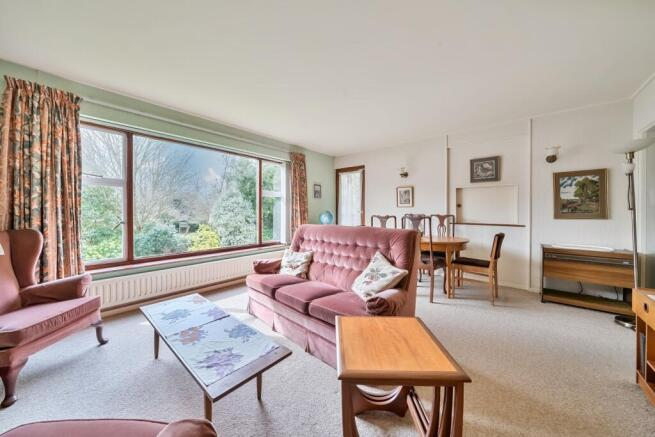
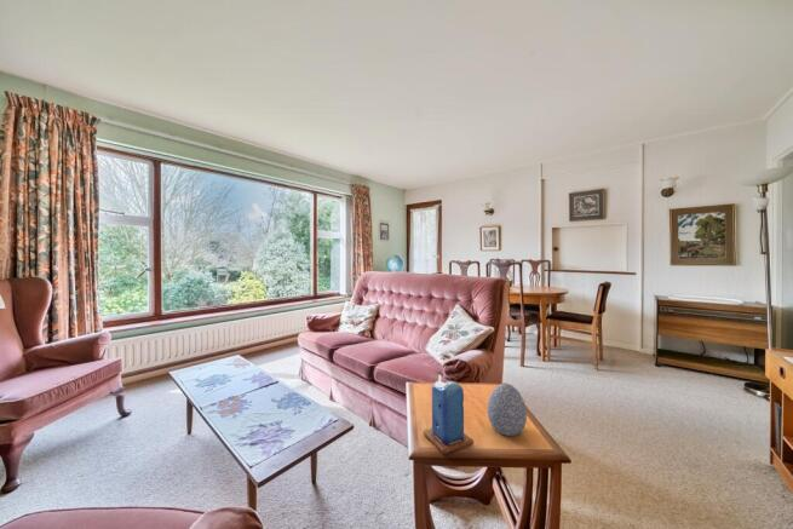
+ decorative egg [487,383,528,437]
+ candle [423,374,475,455]
